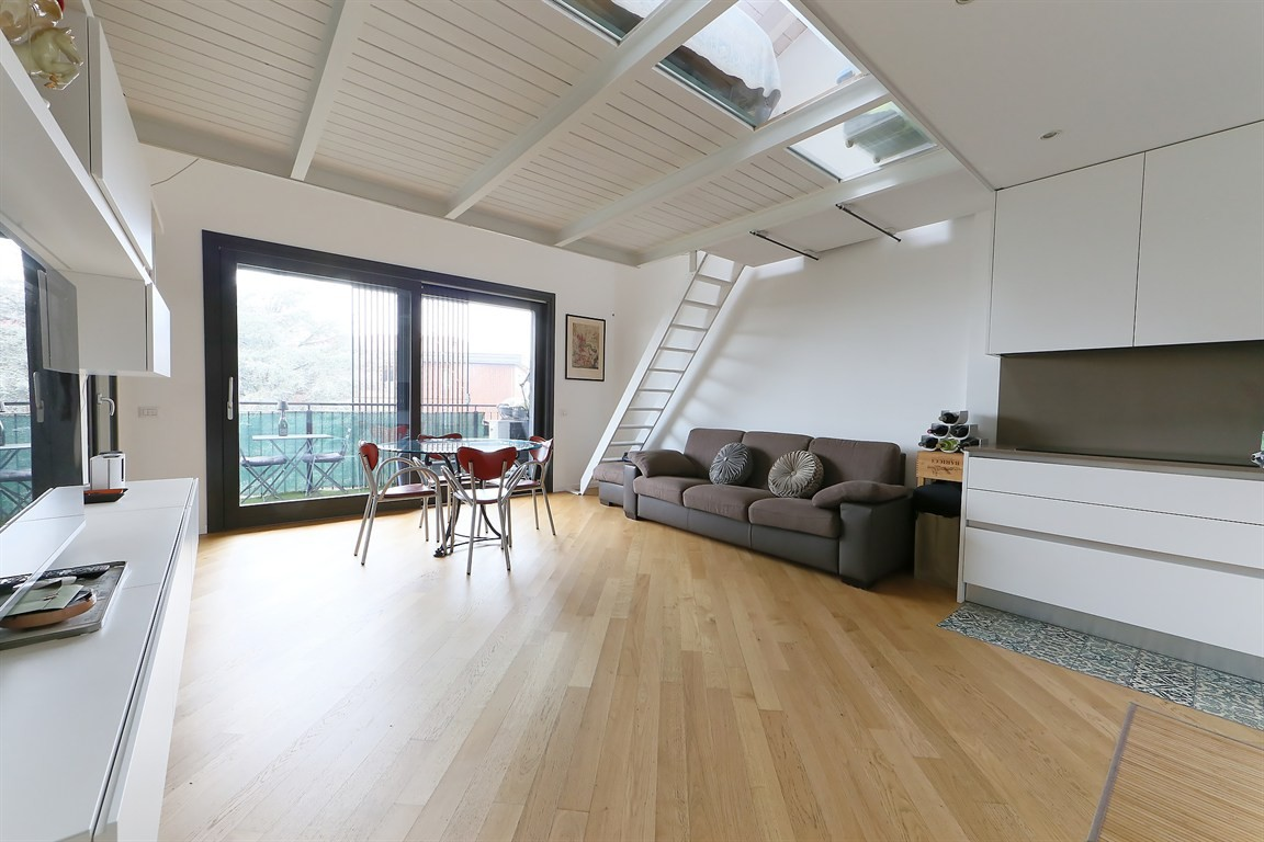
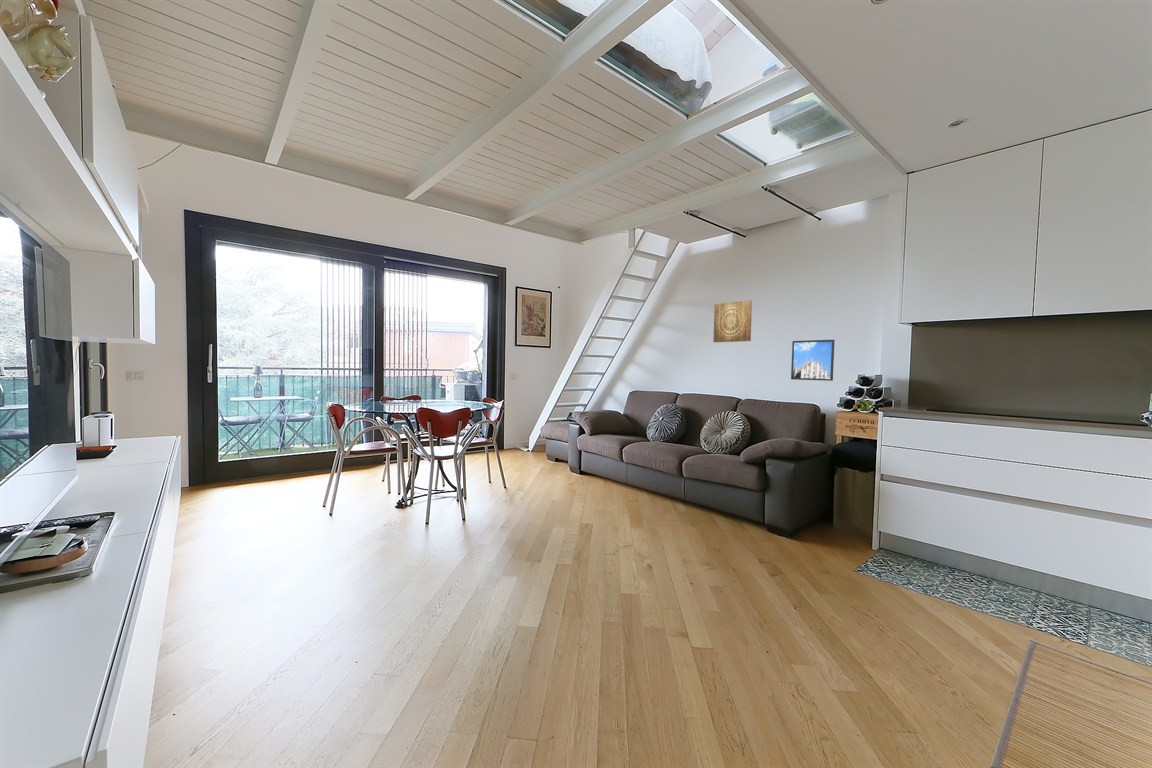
+ wall art [712,299,753,343]
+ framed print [790,339,835,382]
